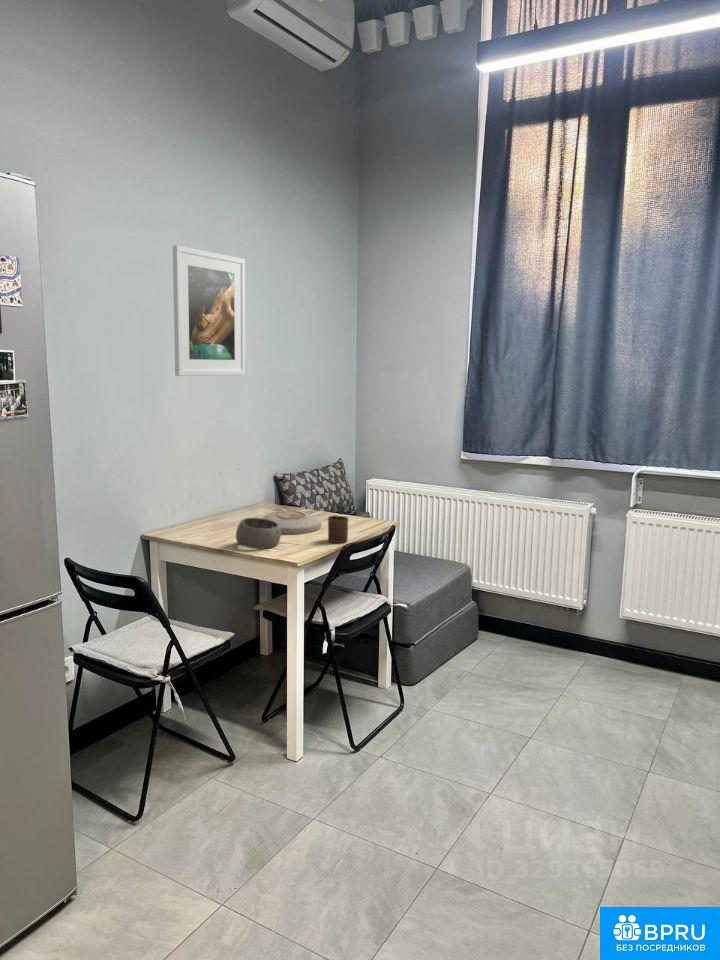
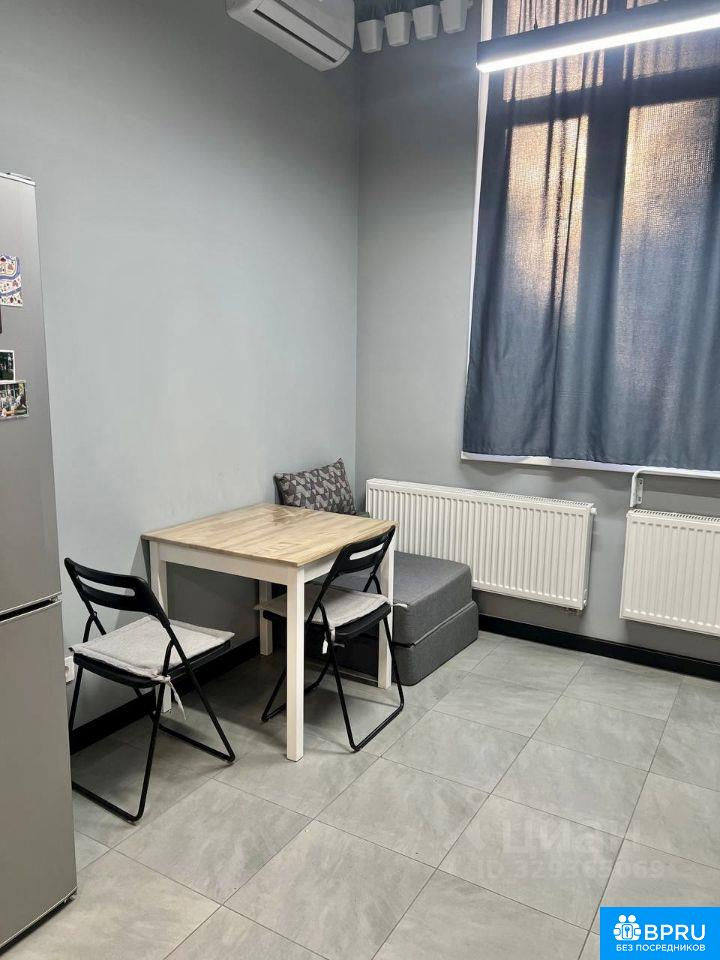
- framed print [172,244,246,377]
- bowl [235,517,282,550]
- plate [261,510,322,535]
- cup [327,514,349,544]
